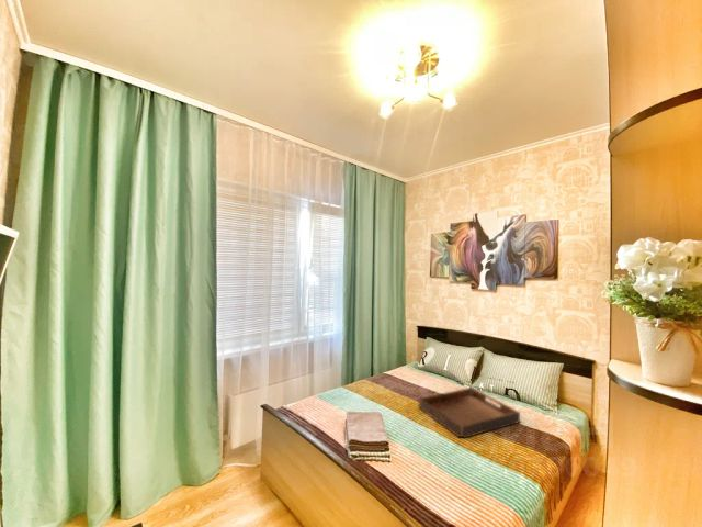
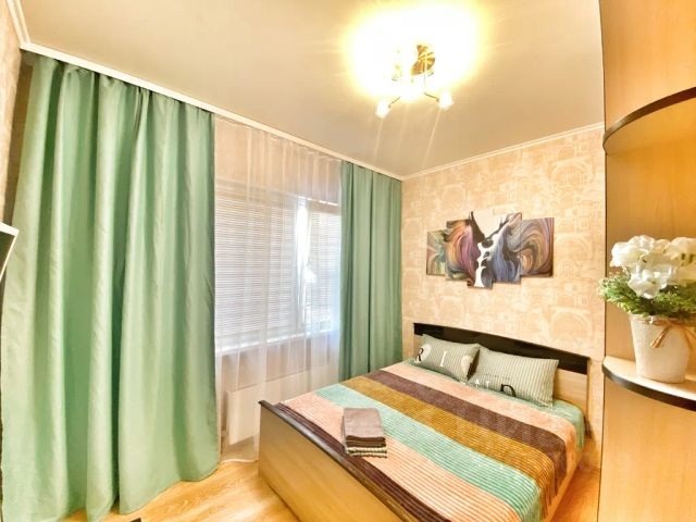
- serving tray [418,386,521,439]
